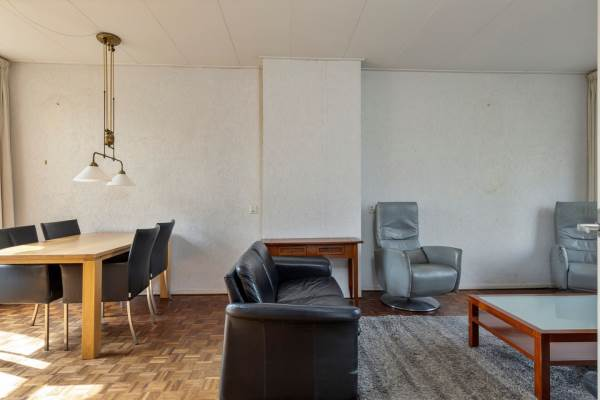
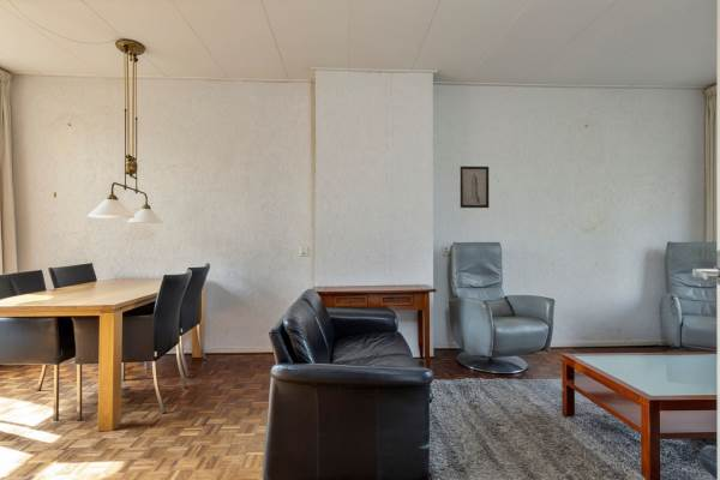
+ wall art [458,166,490,209]
